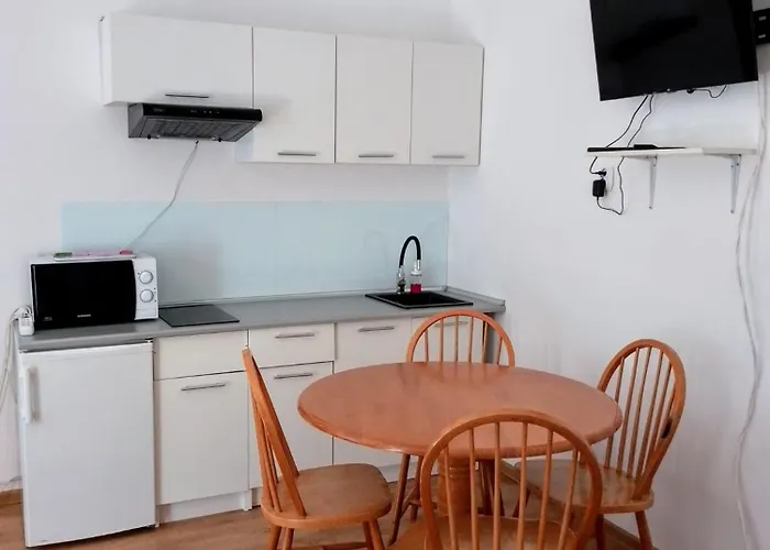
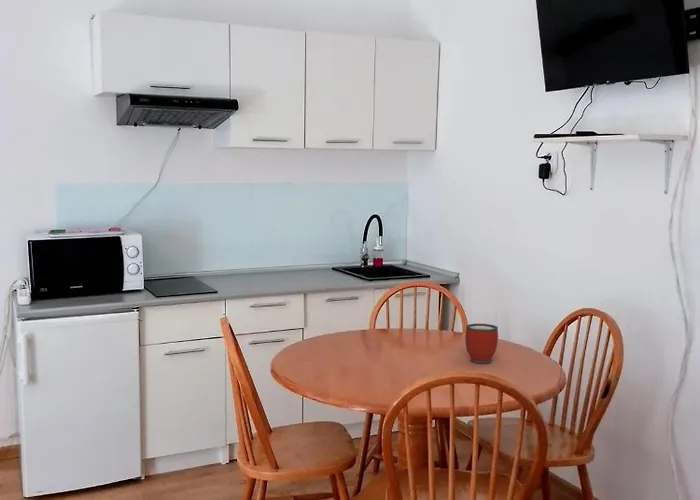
+ mug [464,323,499,365]
